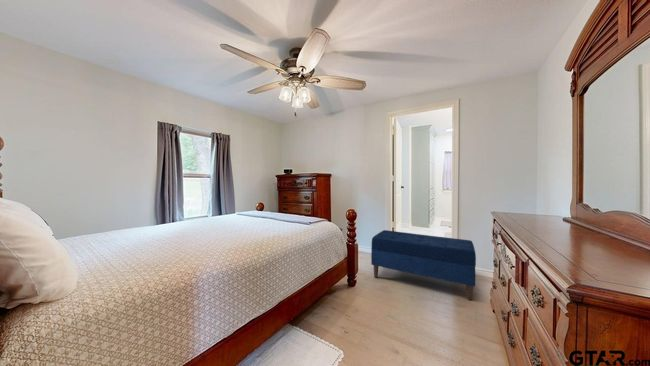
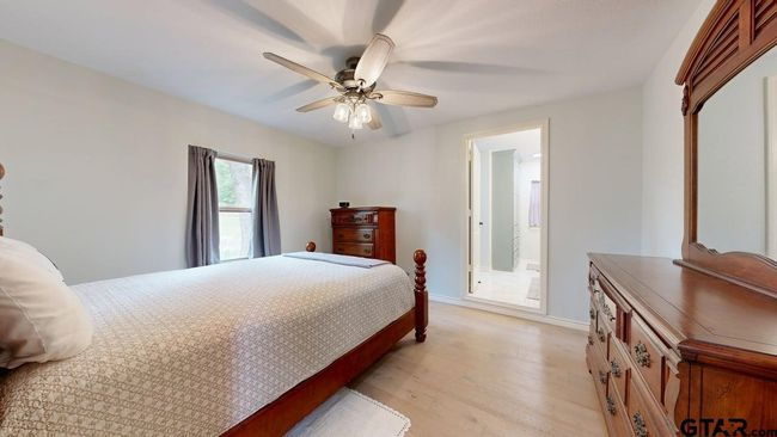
- bench [370,229,477,301]
